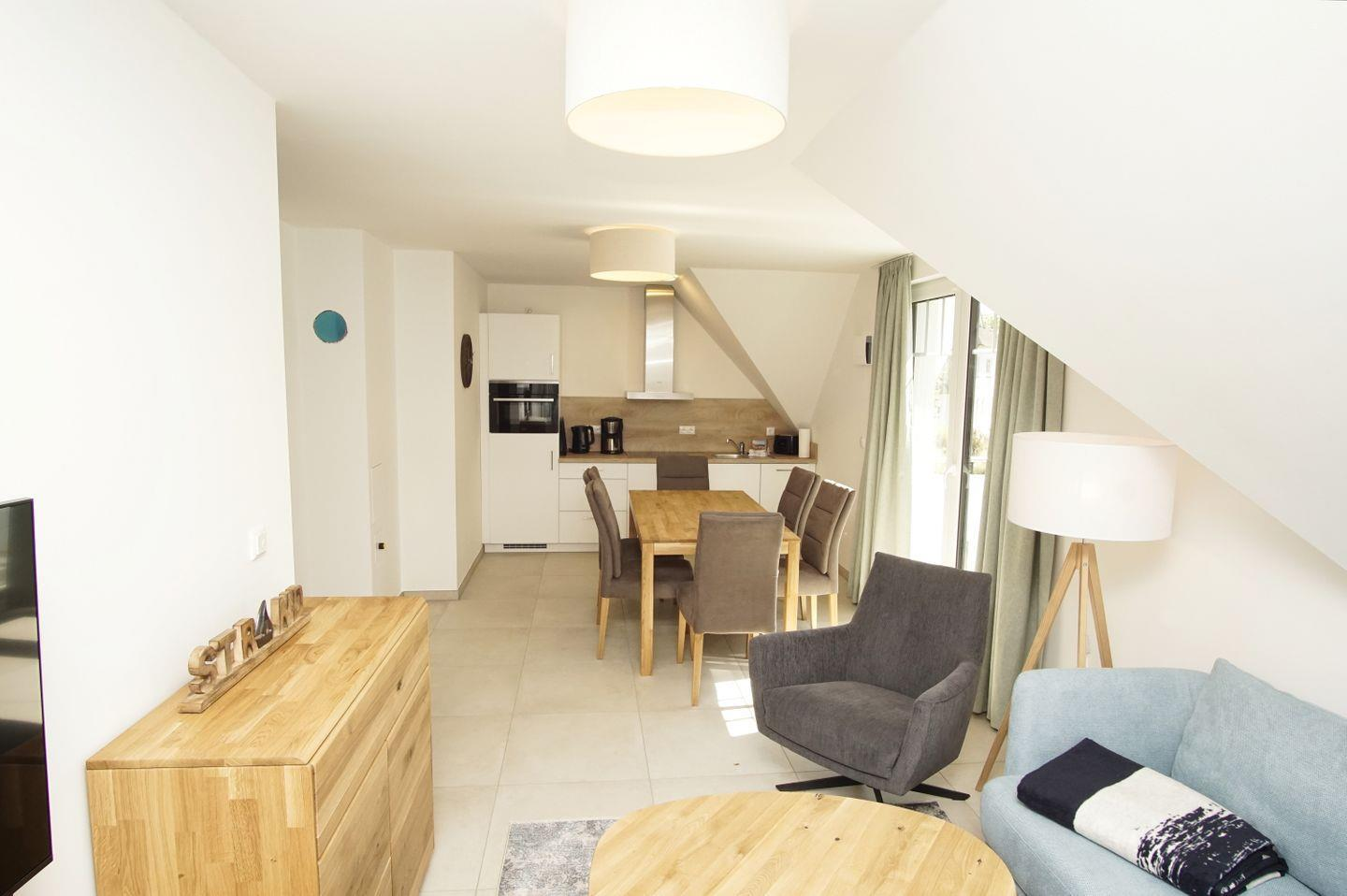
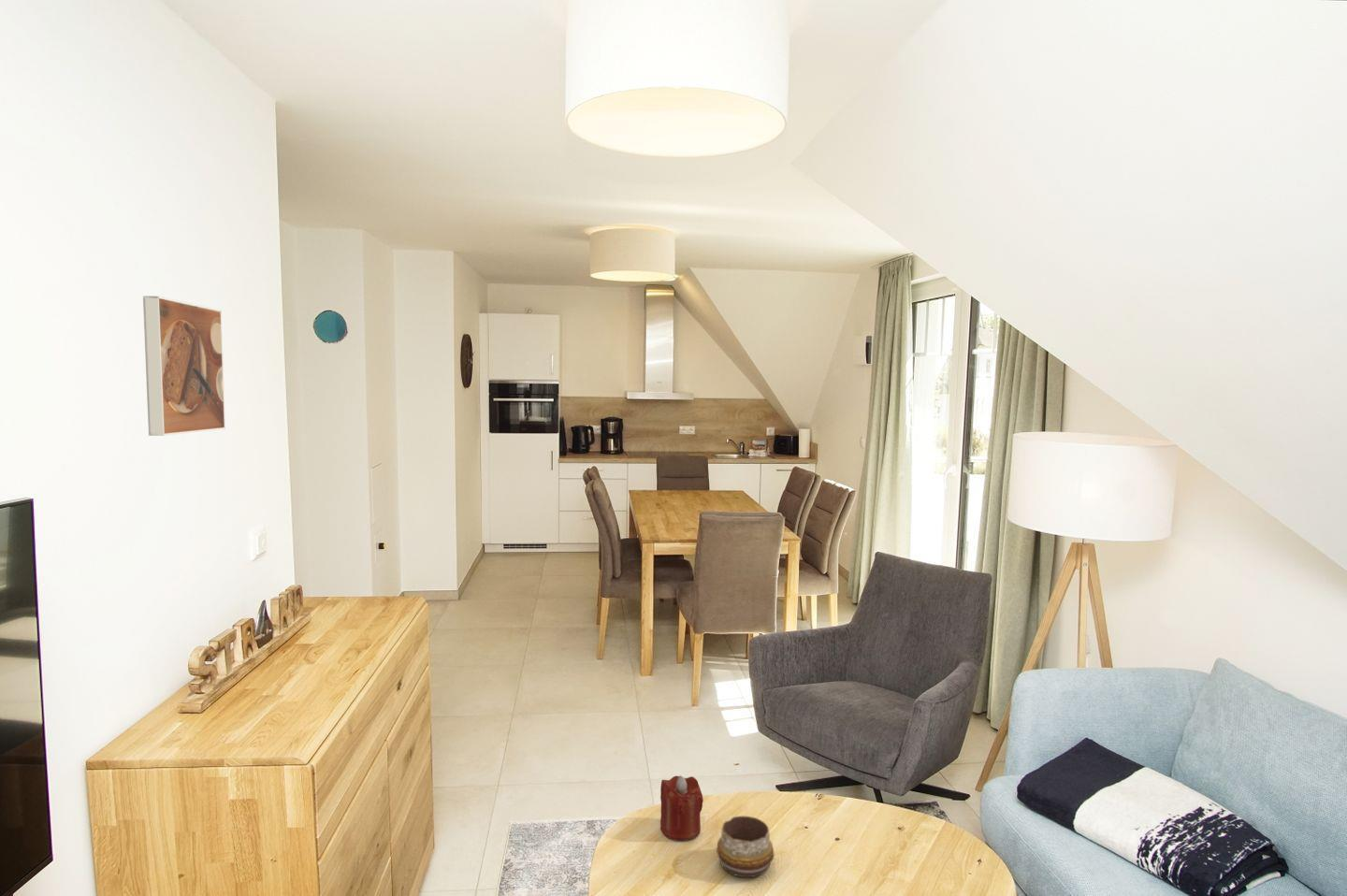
+ candle [659,774,704,842]
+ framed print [142,295,226,437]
+ decorative bowl [716,815,775,878]
